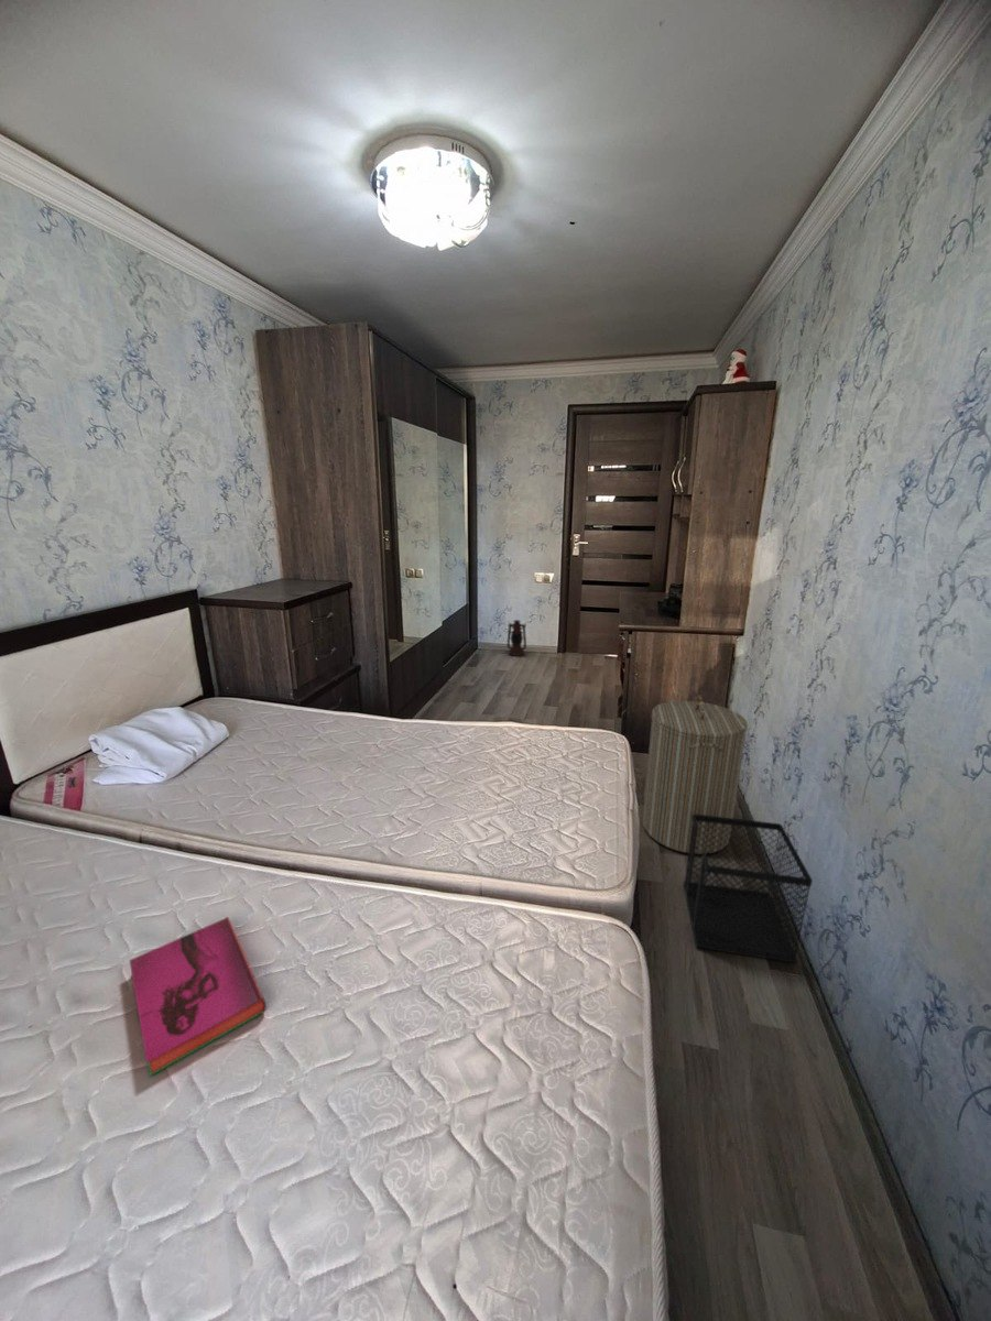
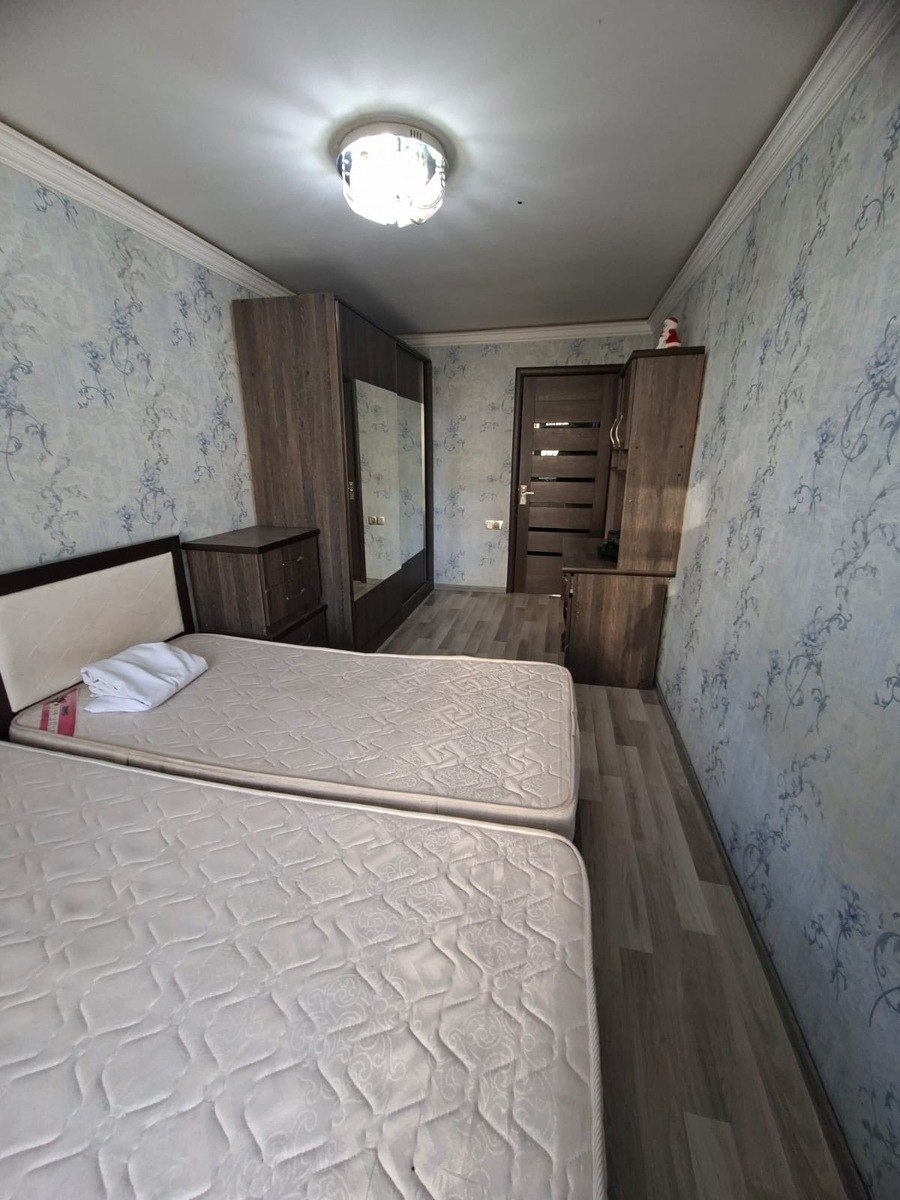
- hardback book [129,916,268,1078]
- lantern [505,619,527,657]
- wastebasket [683,815,814,964]
- laundry hamper [641,695,749,855]
